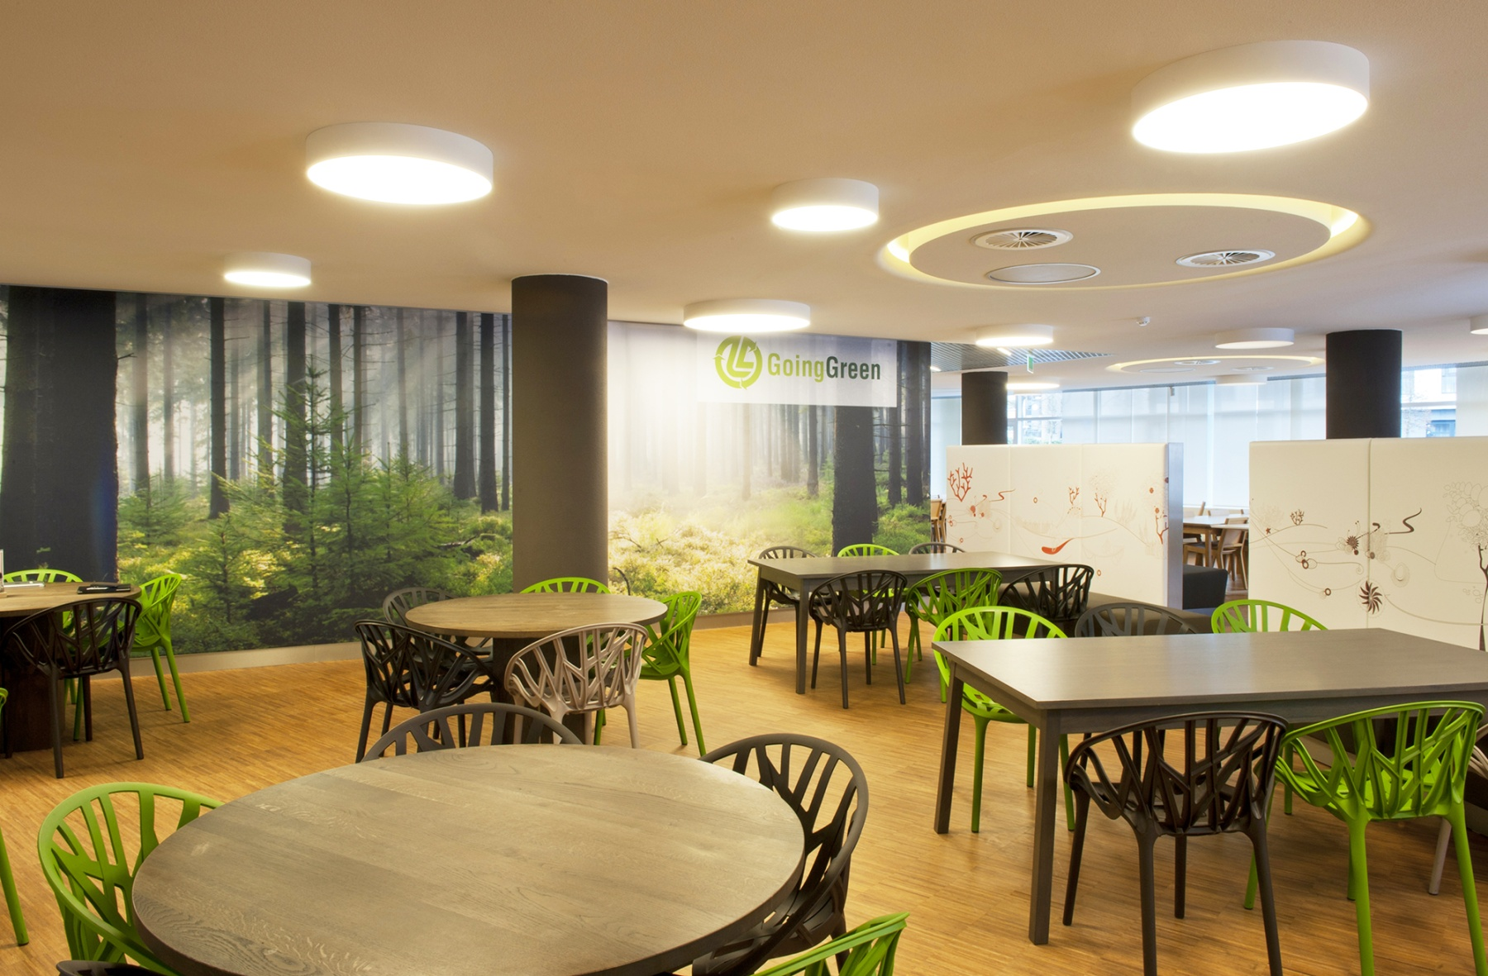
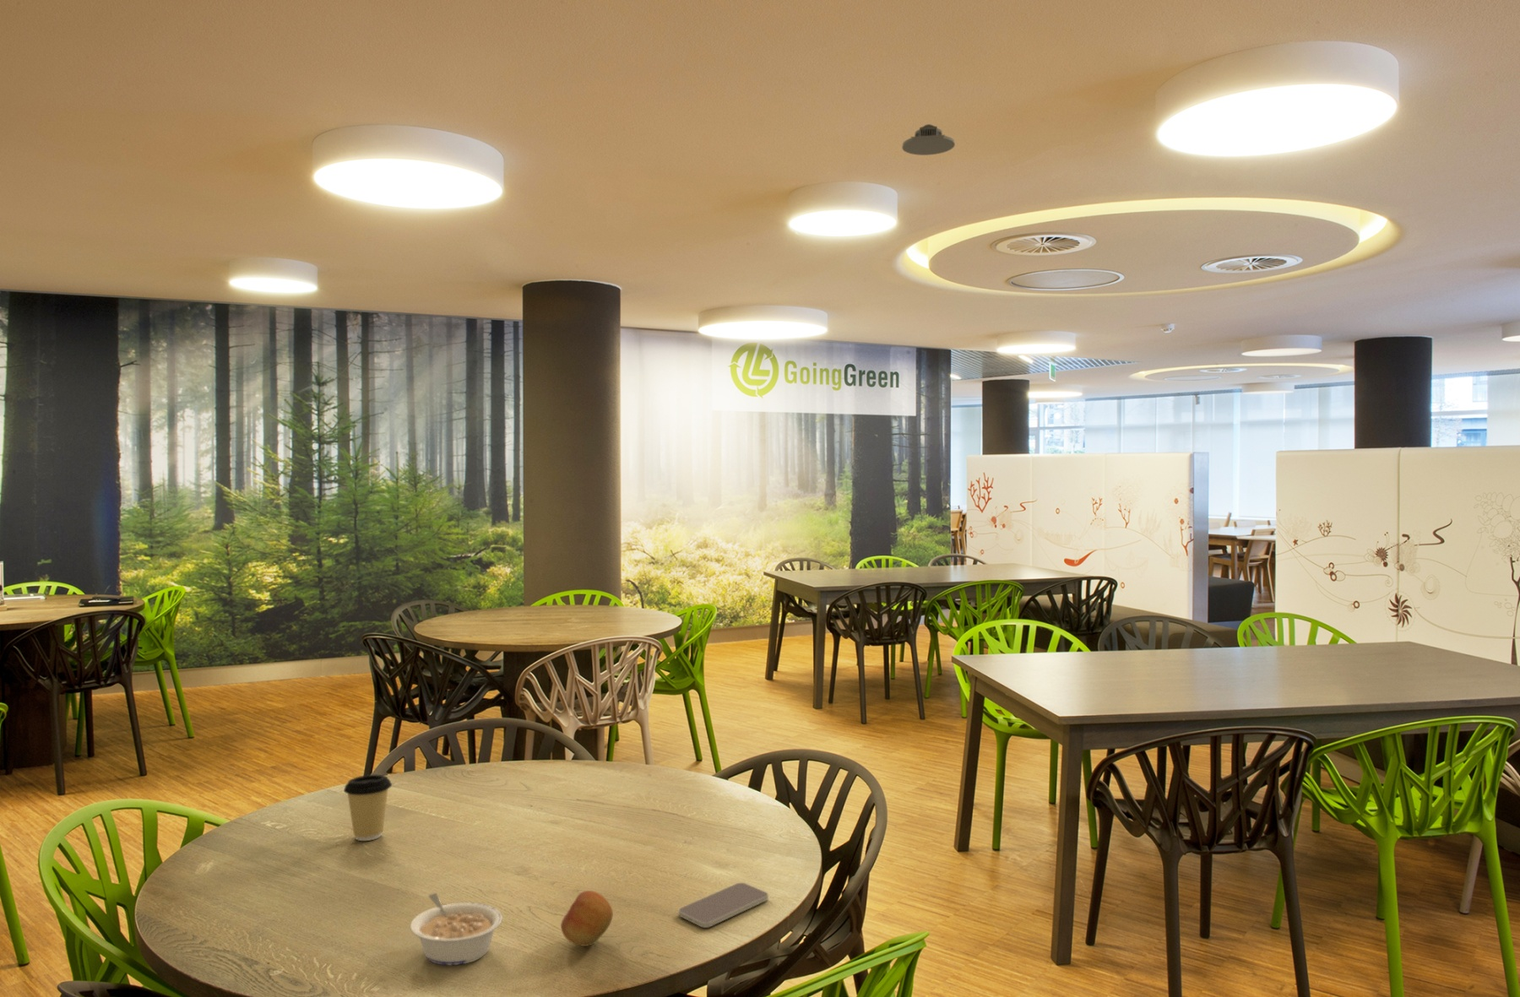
+ coffee cup [343,774,393,841]
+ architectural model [901,124,956,156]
+ fruit [560,890,614,947]
+ smartphone [678,882,769,929]
+ legume [409,892,503,966]
